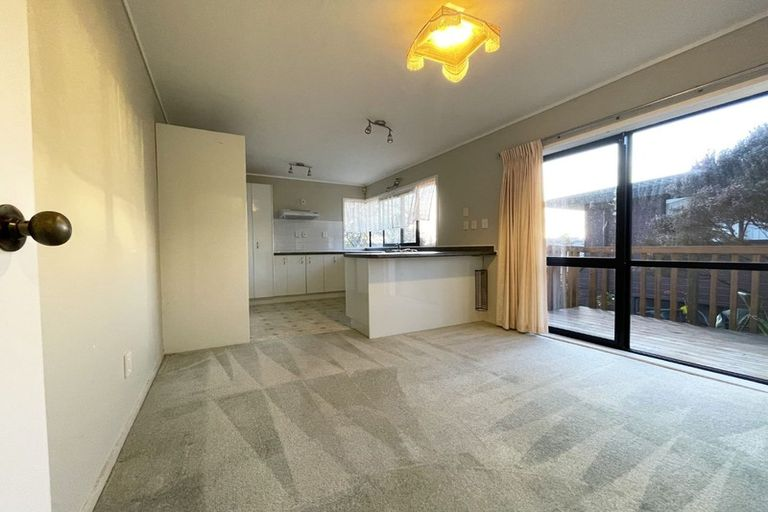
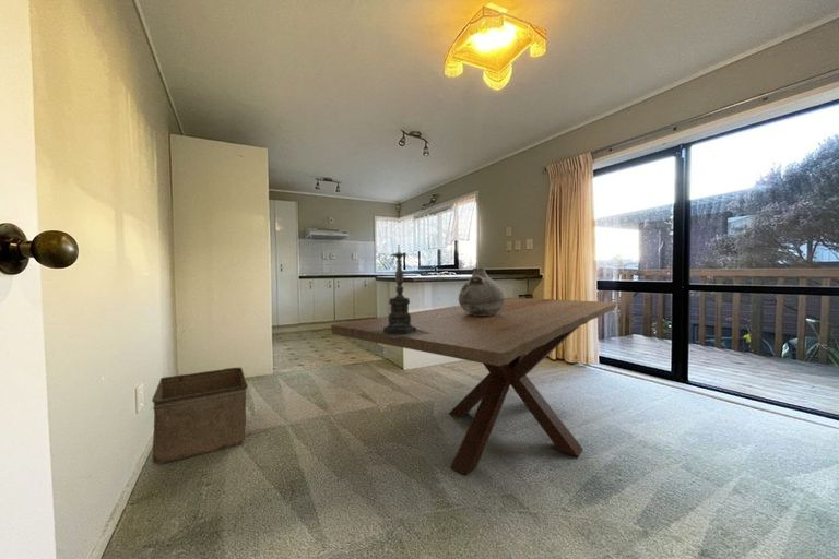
+ vase [458,266,506,316]
+ storage bin [151,367,249,466]
+ dining table [330,297,618,476]
+ candle holder [375,246,432,338]
